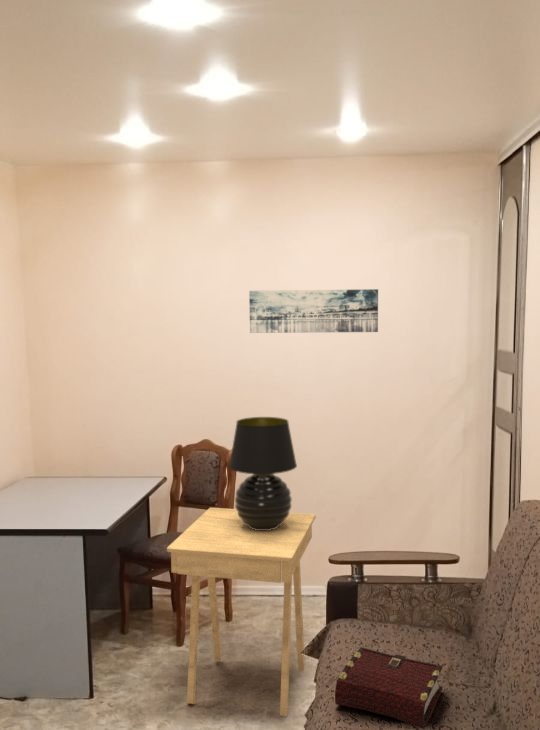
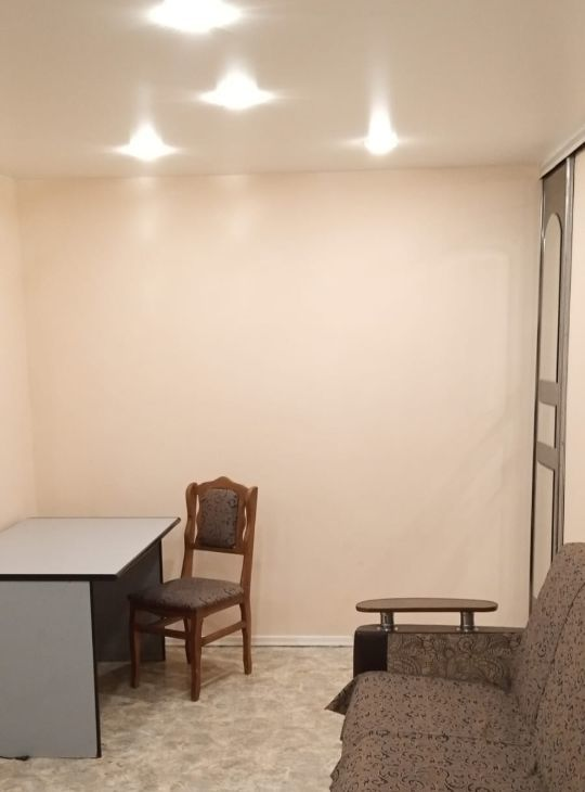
- book [334,646,444,730]
- table lamp [228,416,298,530]
- wall art [248,288,379,334]
- side table [166,507,317,718]
